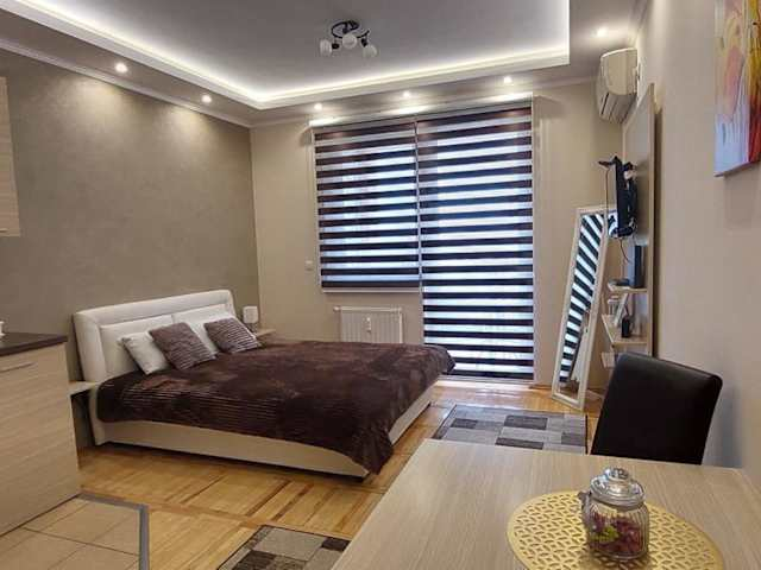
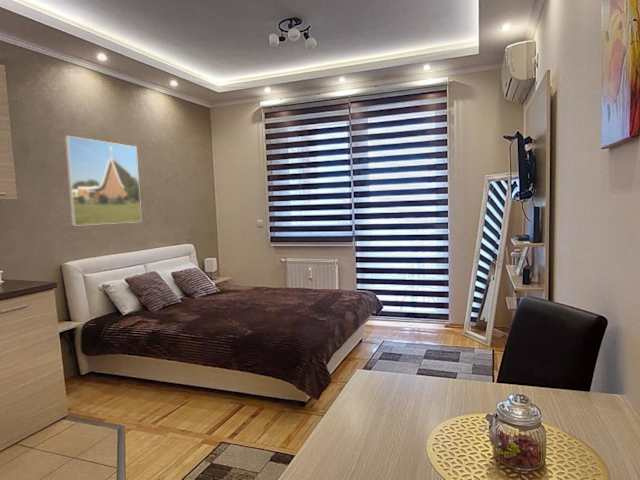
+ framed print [64,135,143,227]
